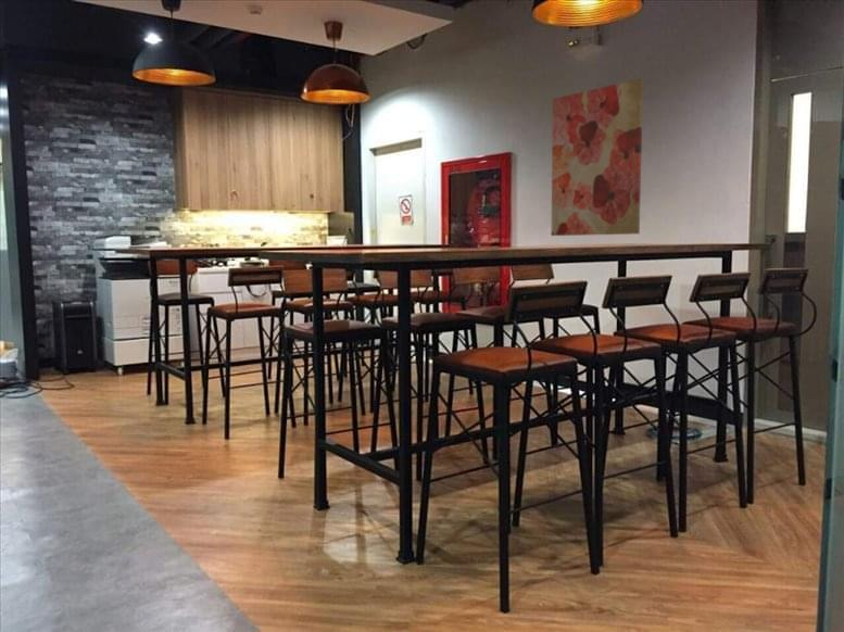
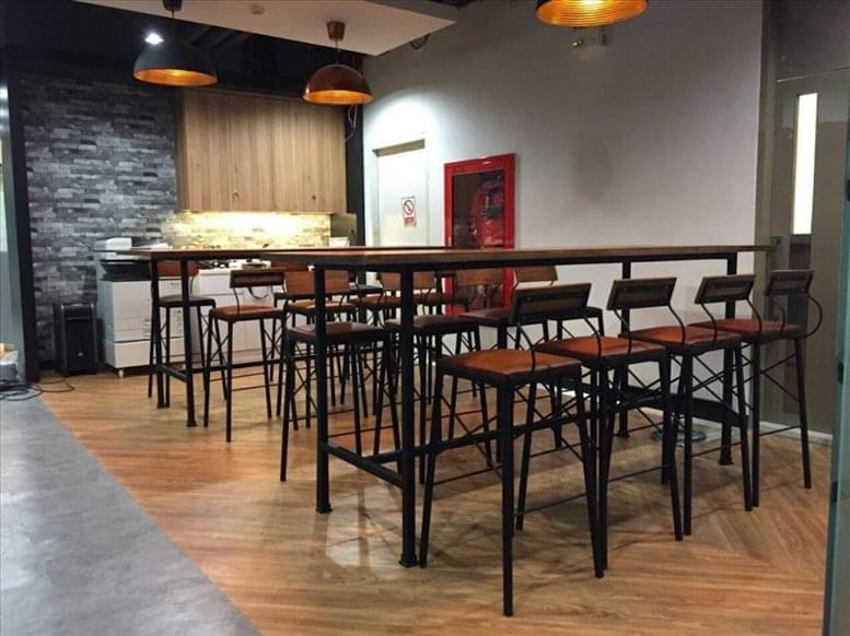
- wall art [550,77,644,237]
